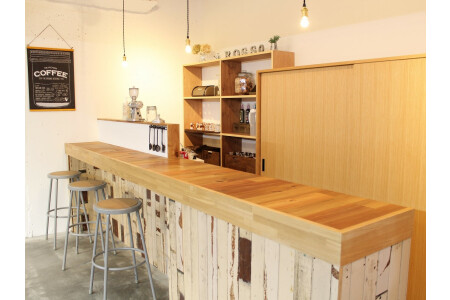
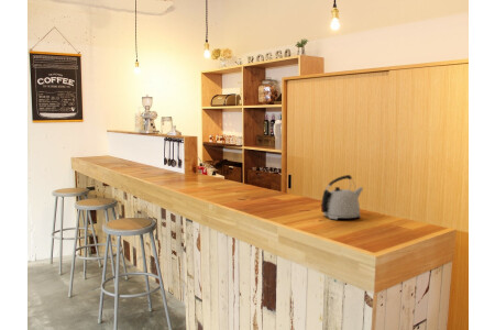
+ kettle [320,174,364,220]
